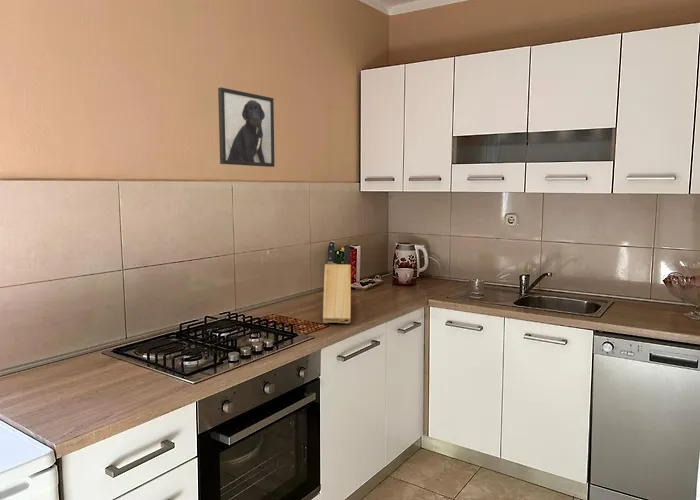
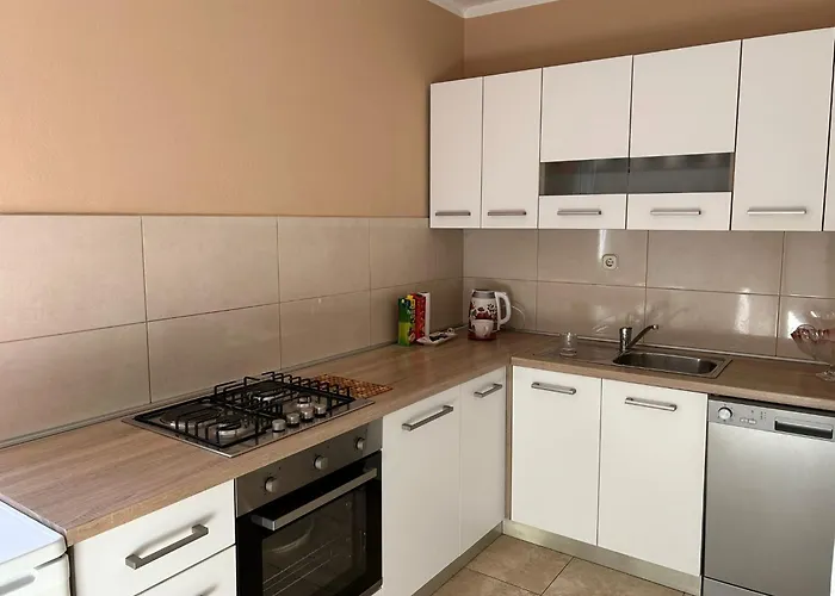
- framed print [217,86,276,168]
- knife block [322,240,352,325]
